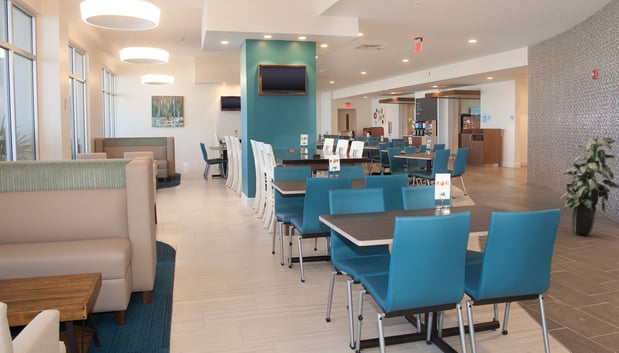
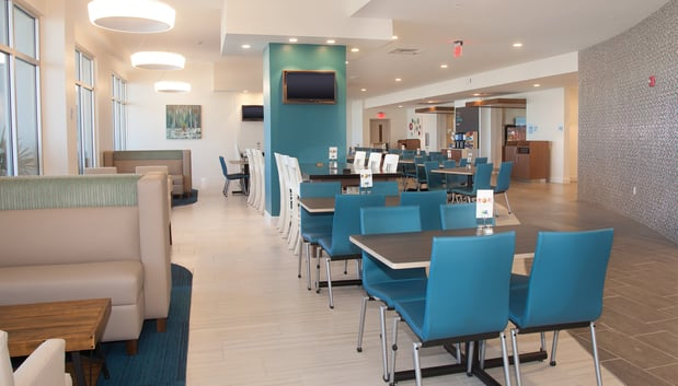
- indoor plant [559,132,619,237]
